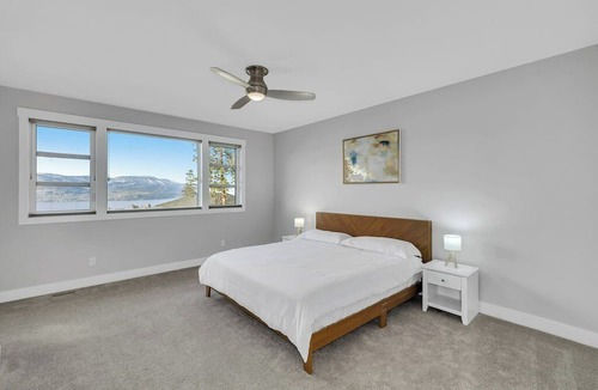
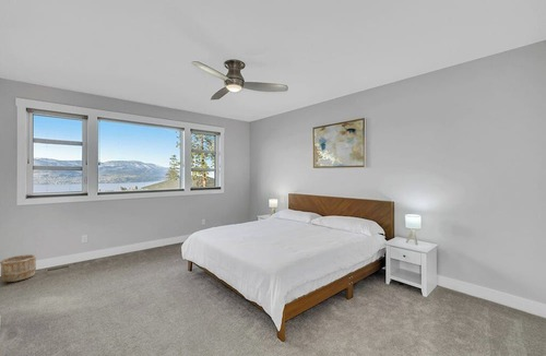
+ wooden bucket [0,253,38,283]
